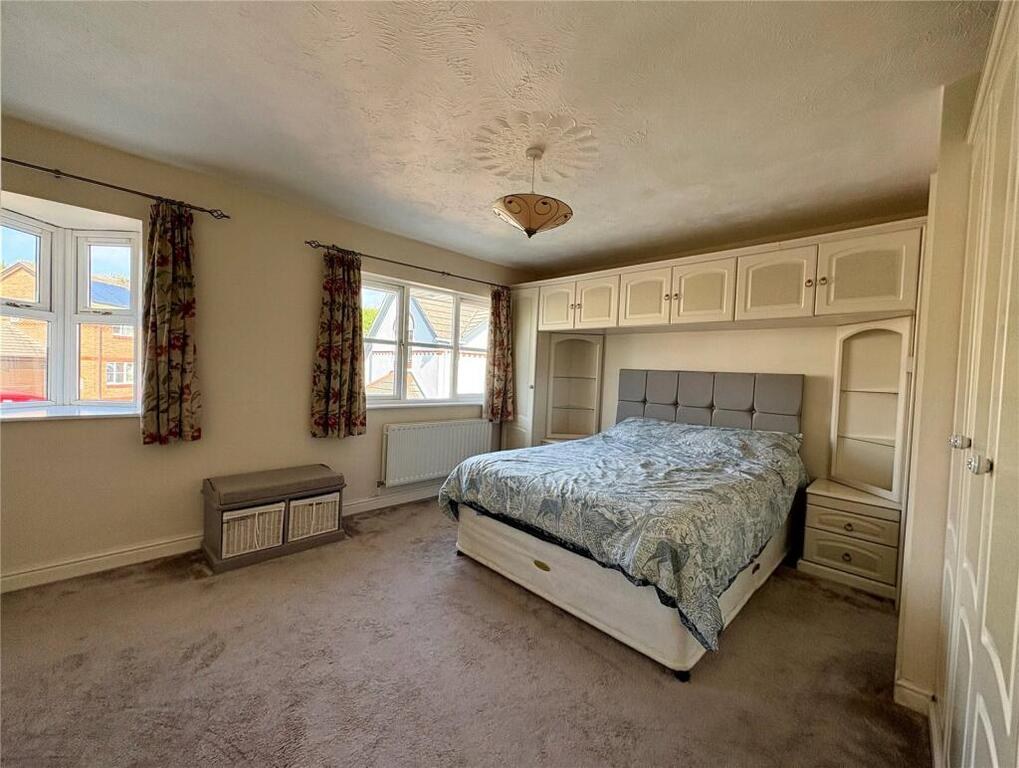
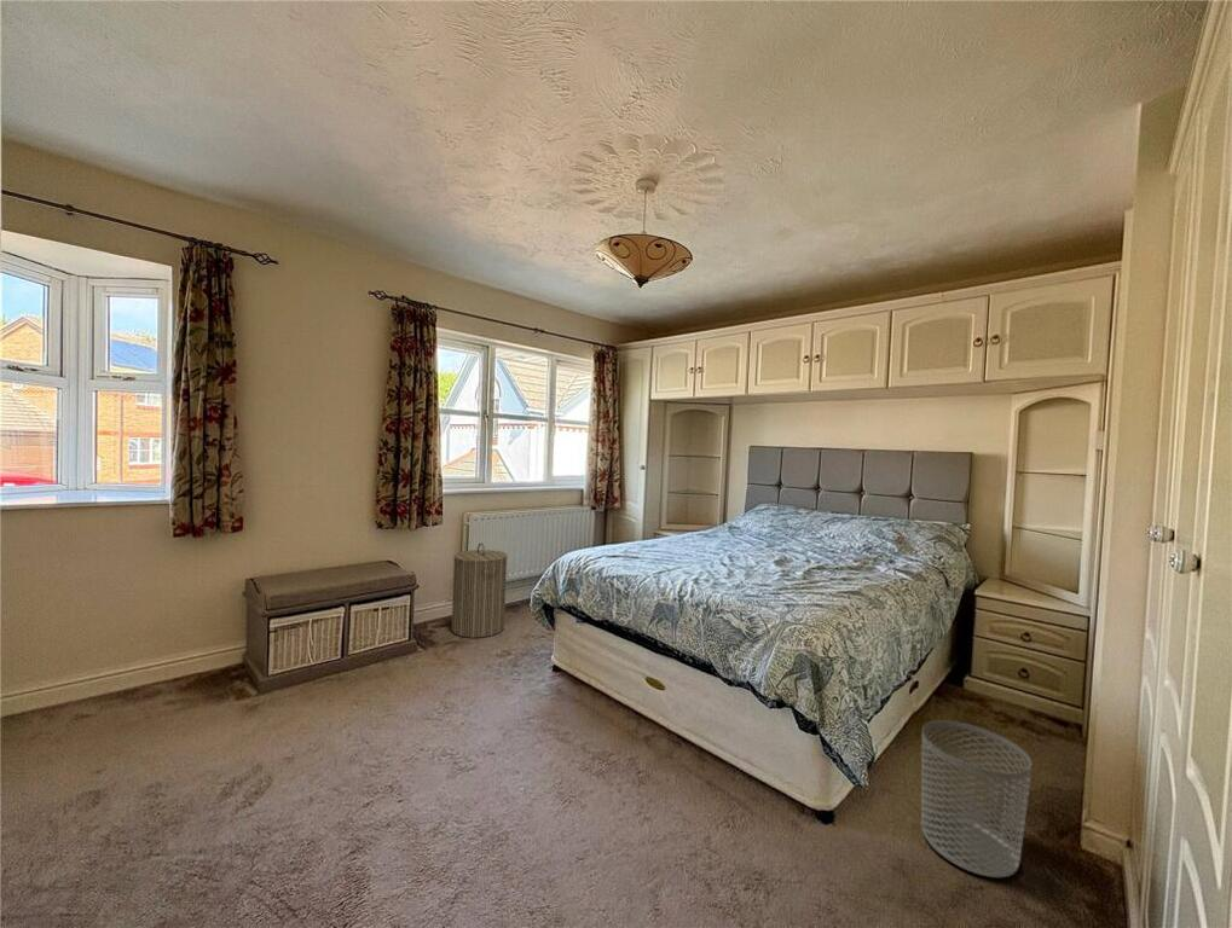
+ laundry hamper [451,543,508,639]
+ waste bin [920,720,1033,878]
